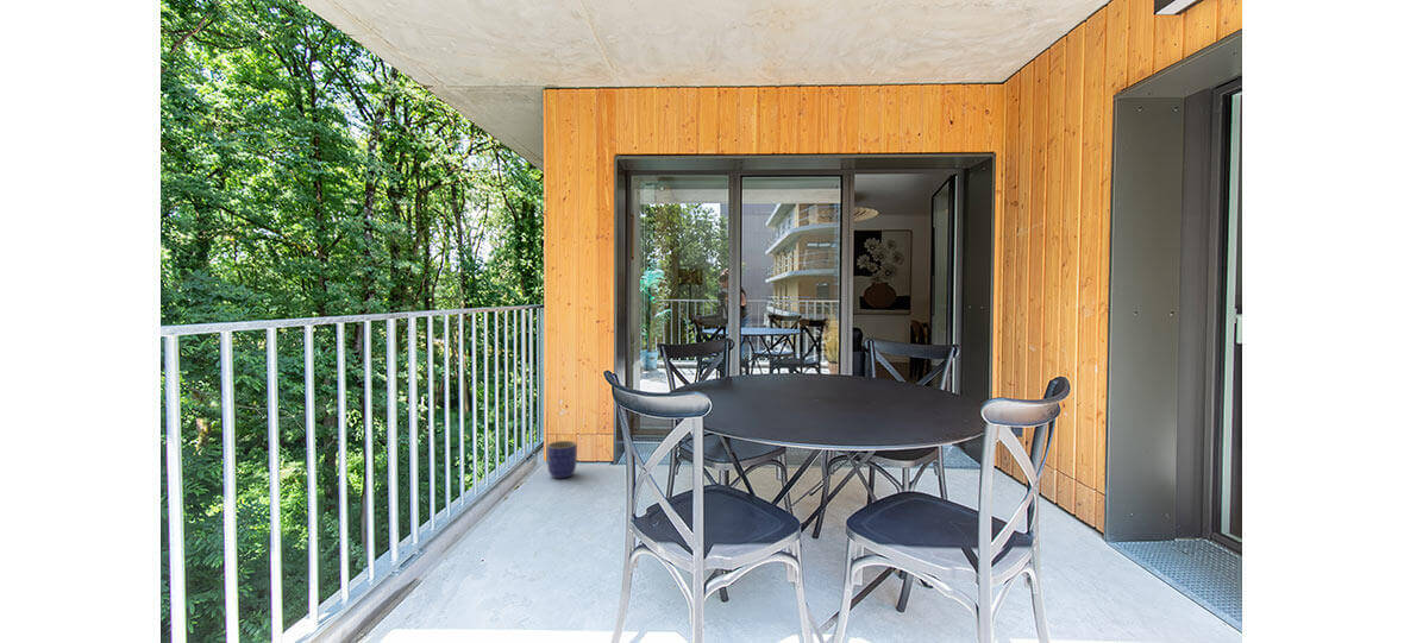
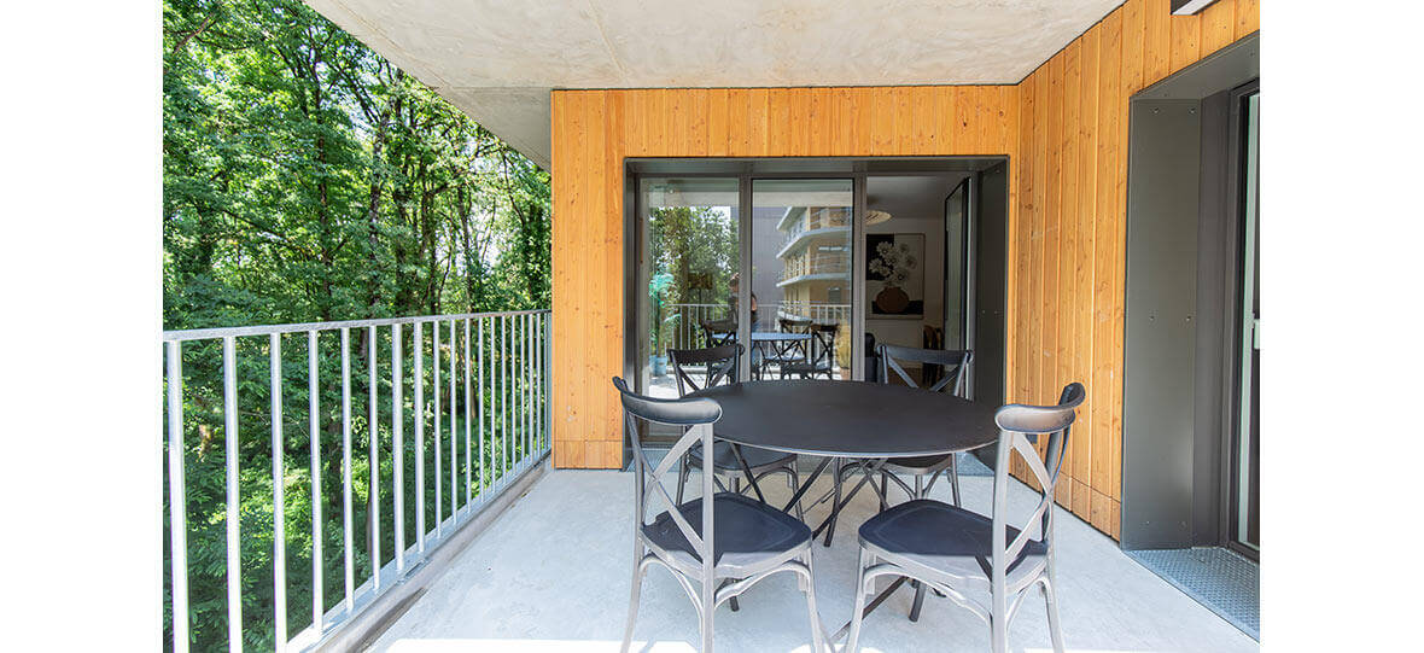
- planter [546,440,578,480]
